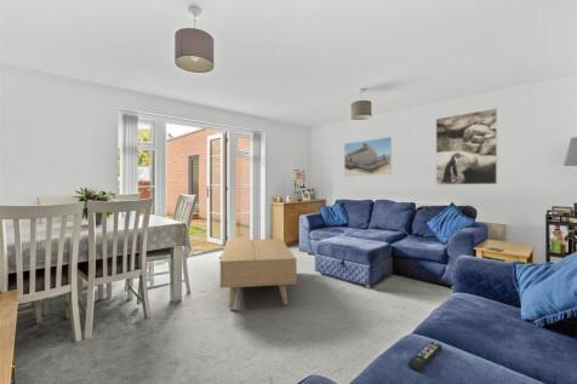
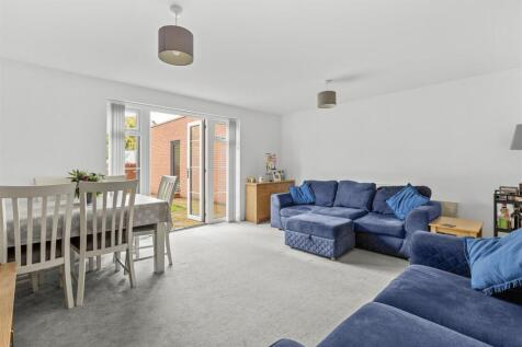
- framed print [435,108,498,187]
- remote control [407,340,442,372]
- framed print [343,136,393,177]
- coffee table [218,237,298,310]
